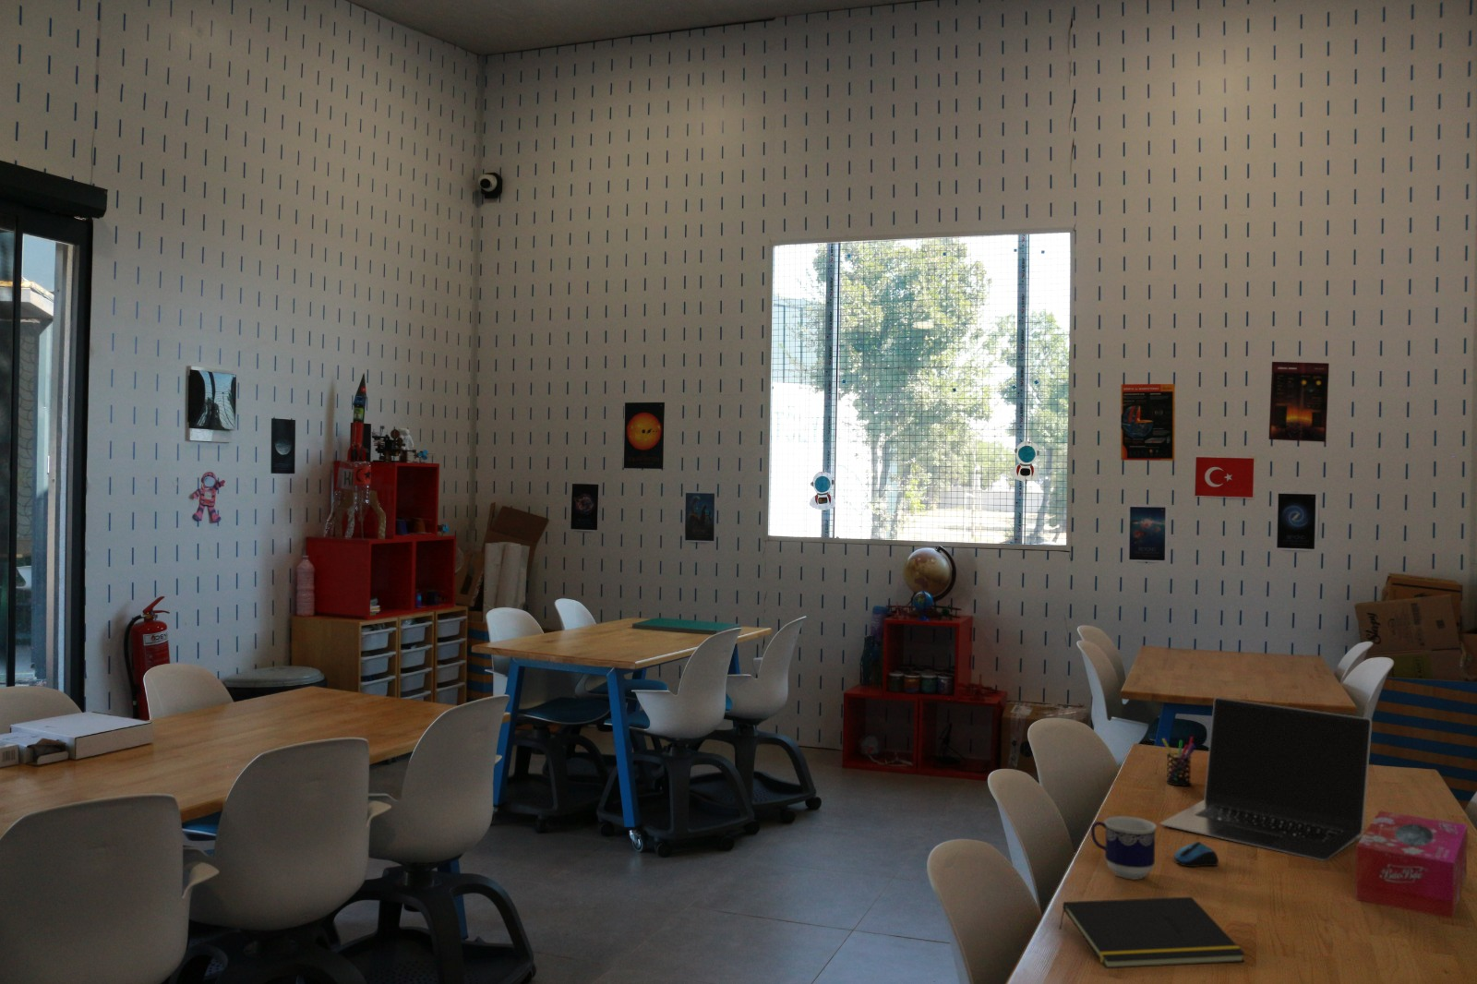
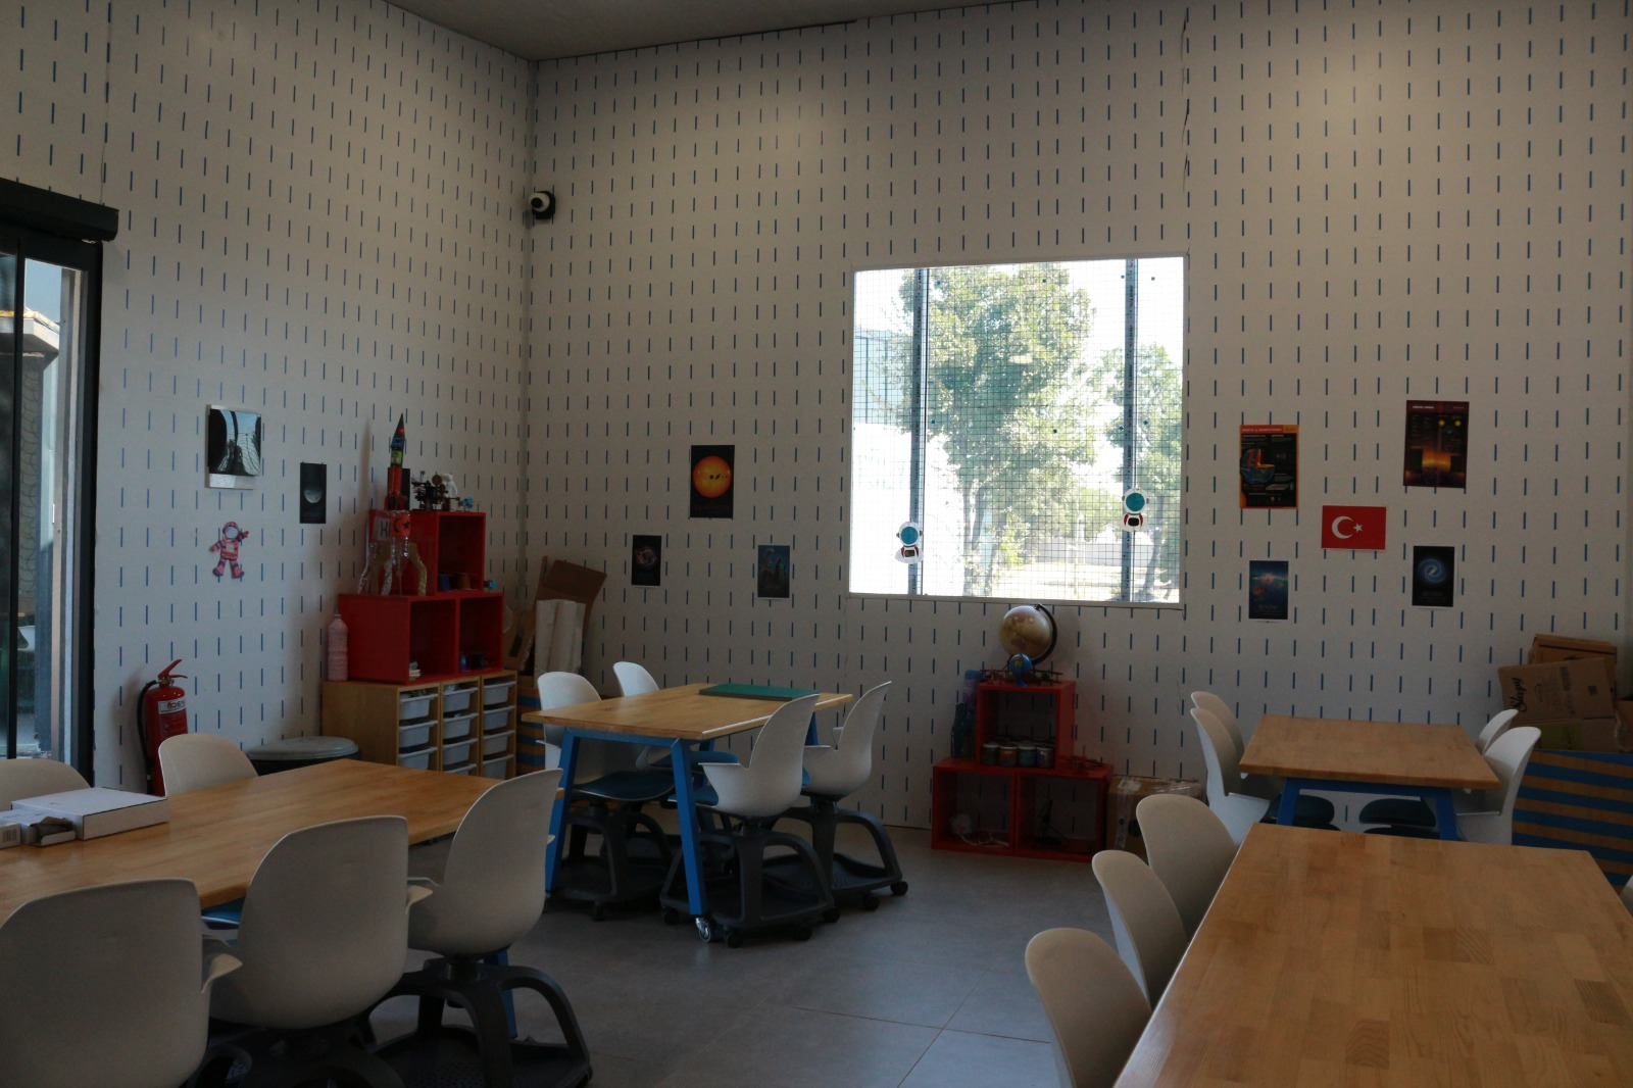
- laptop [1160,697,1373,862]
- pen holder [1162,736,1197,786]
- tissue box [1354,809,1468,919]
- cup [1090,815,1157,881]
- notepad [1059,896,1246,970]
- computer mouse [1173,841,1219,868]
